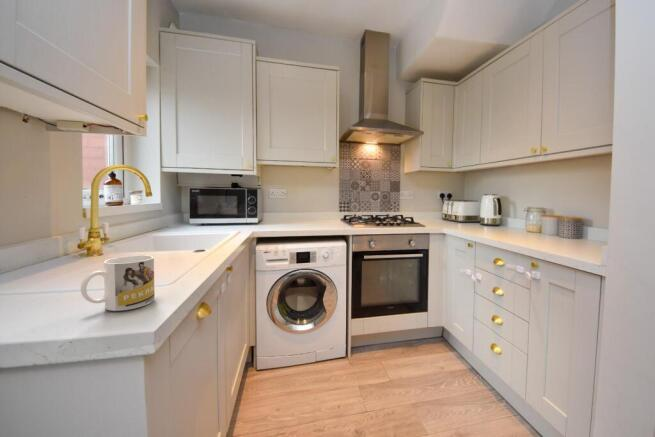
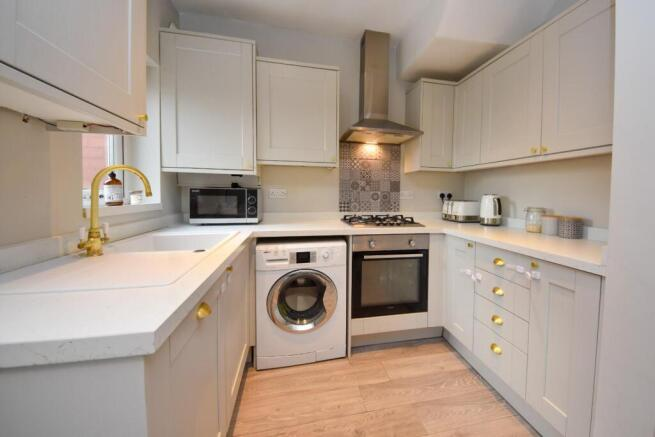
- mug [80,254,156,312]
